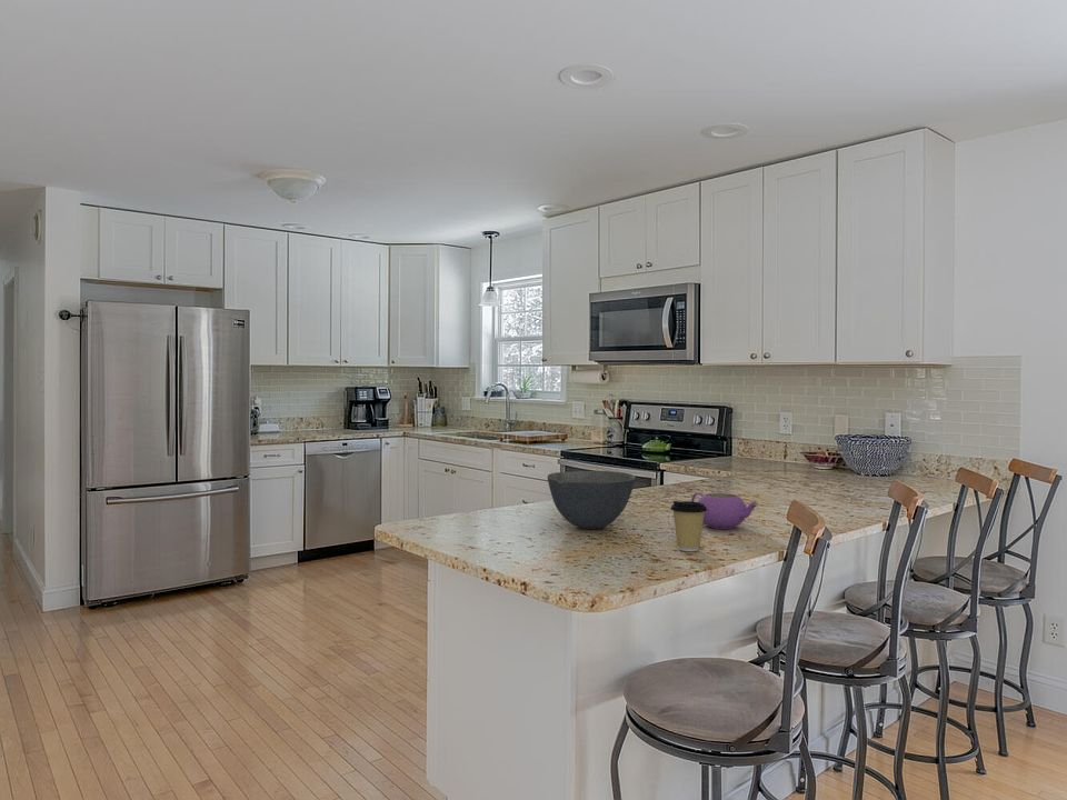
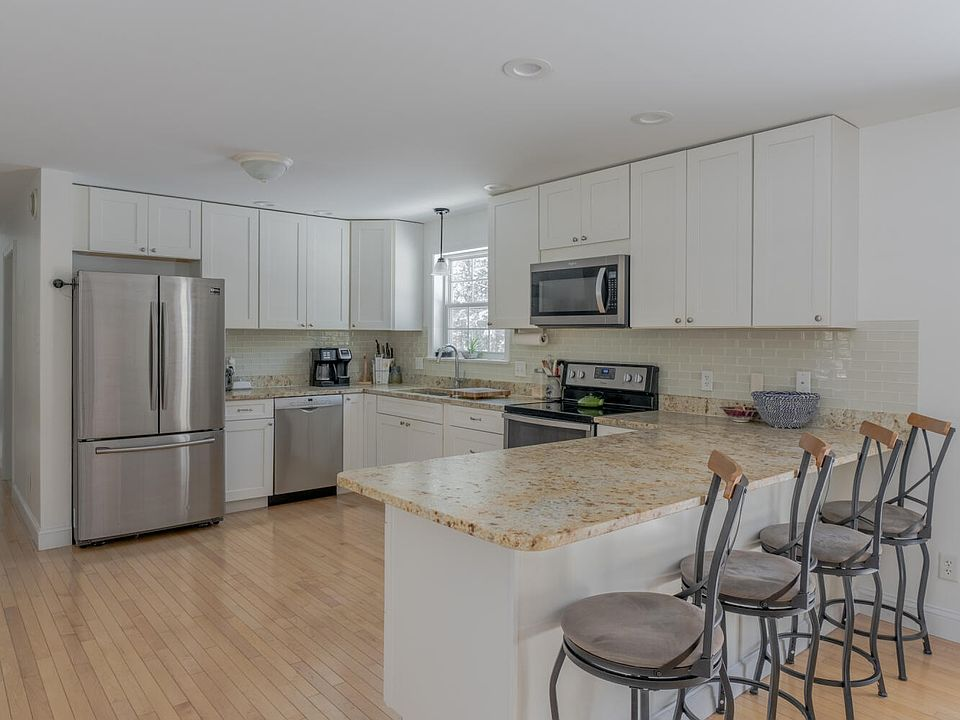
- bowl [547,470,637,530]
- teapot [690,491,759,530]
- coffee cup [669,500,707,552]
